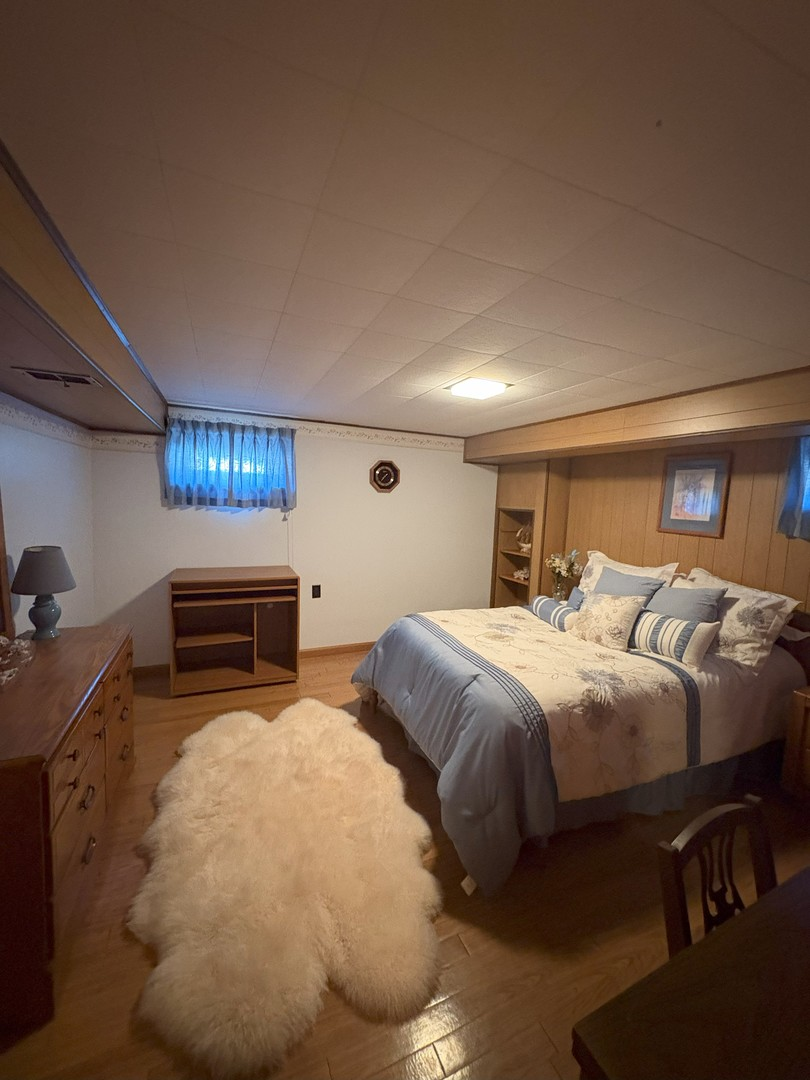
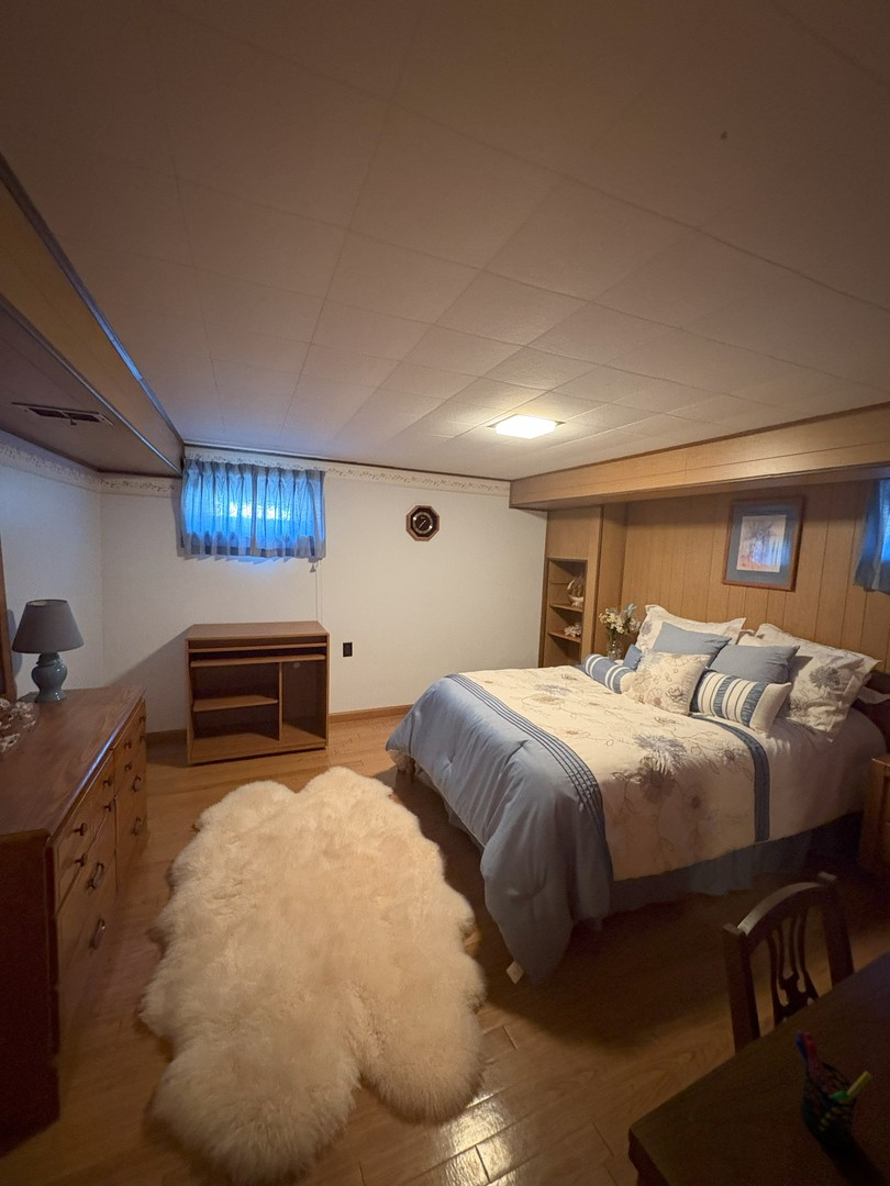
+ pen holder [793,1029,872,1150]
